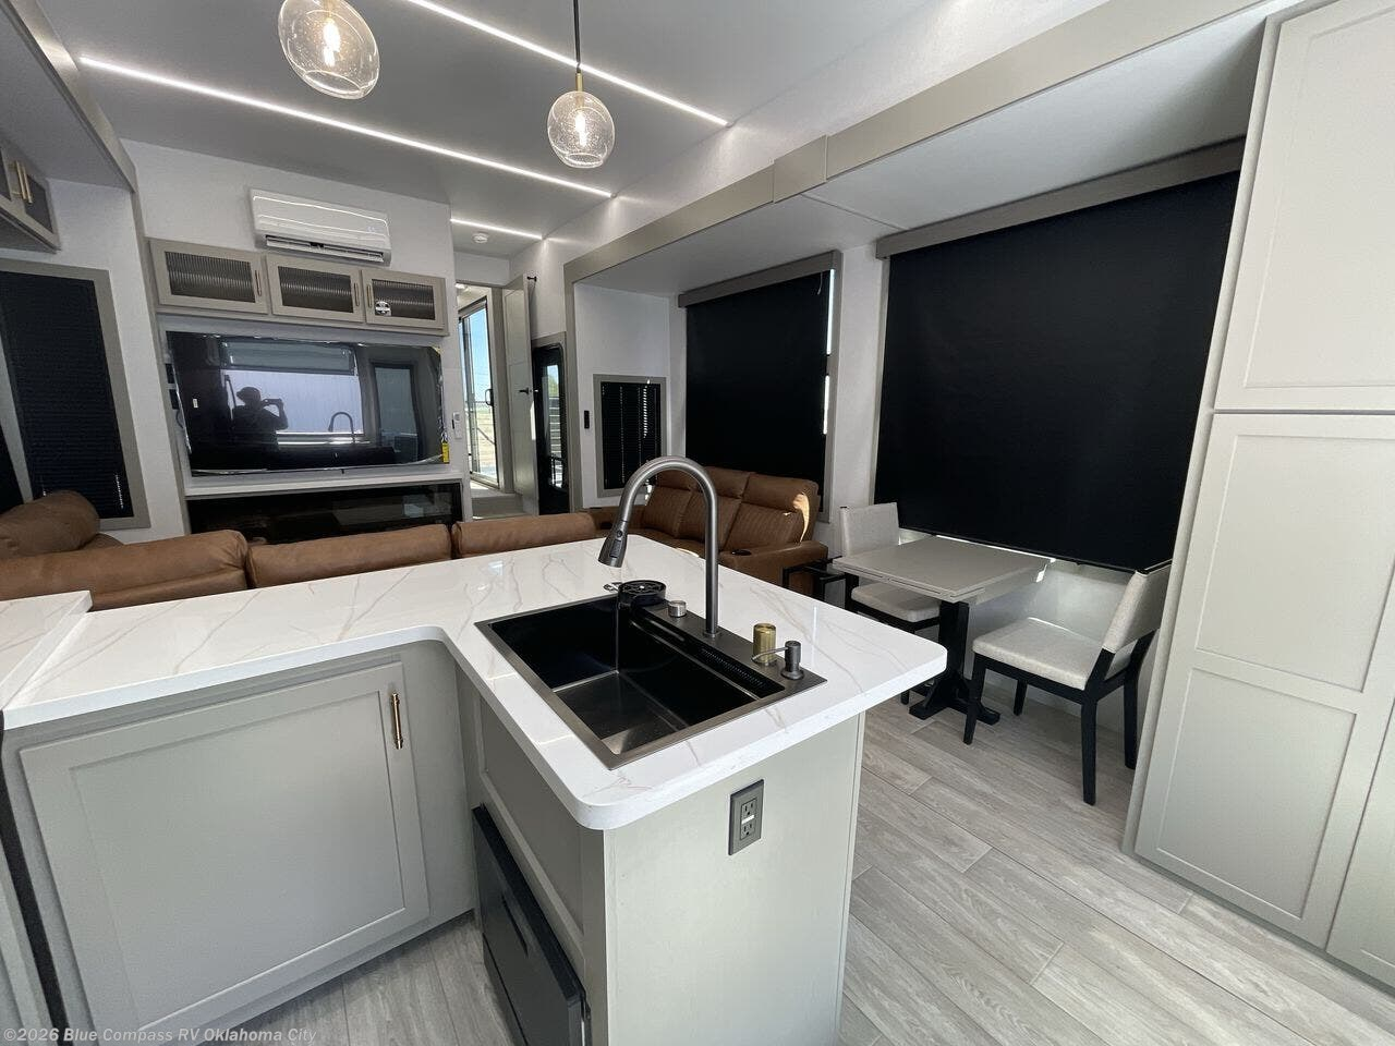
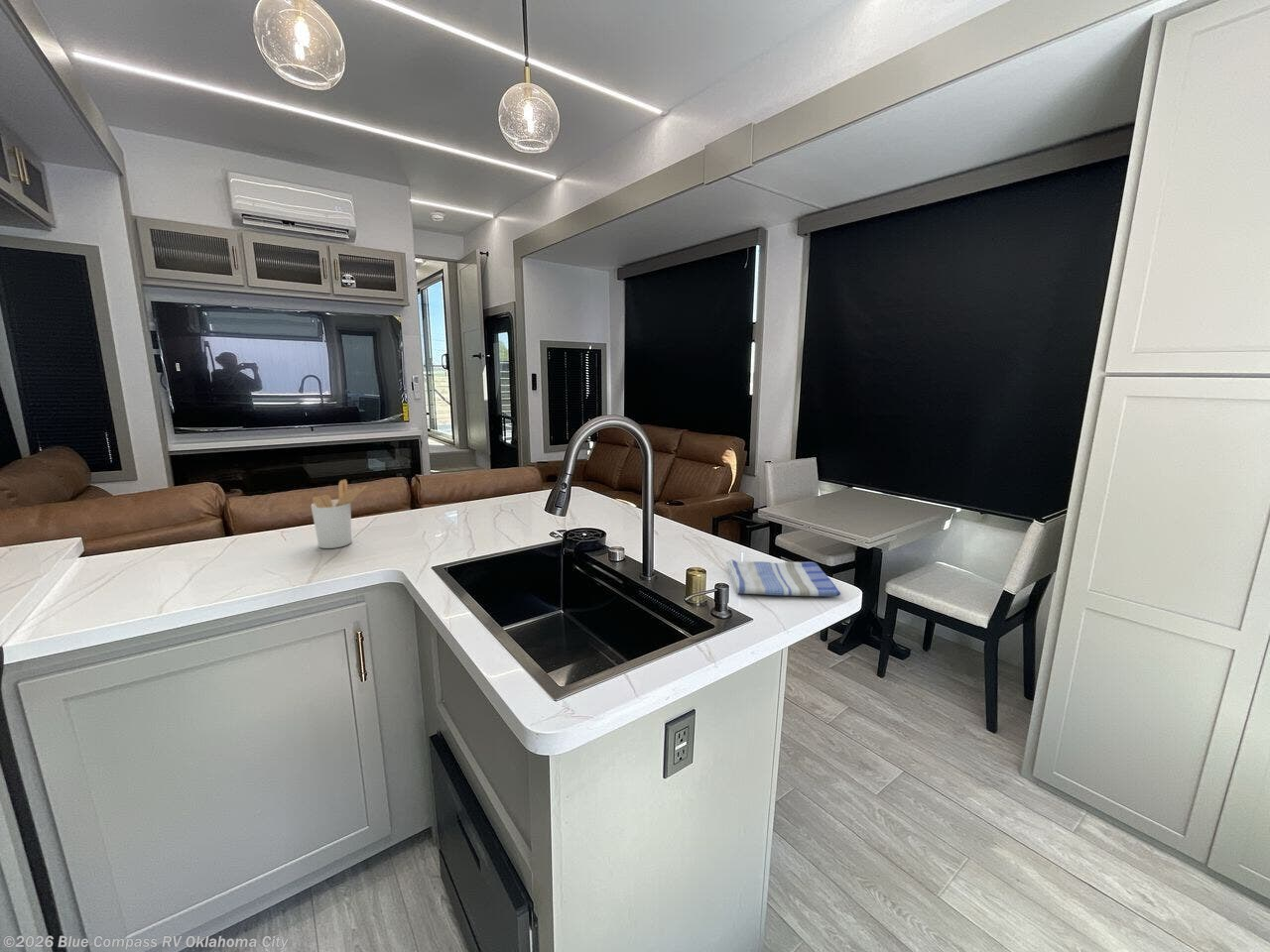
+ utensil holder [310,479,368,549]
+ dish towel [725,558,841,597]
